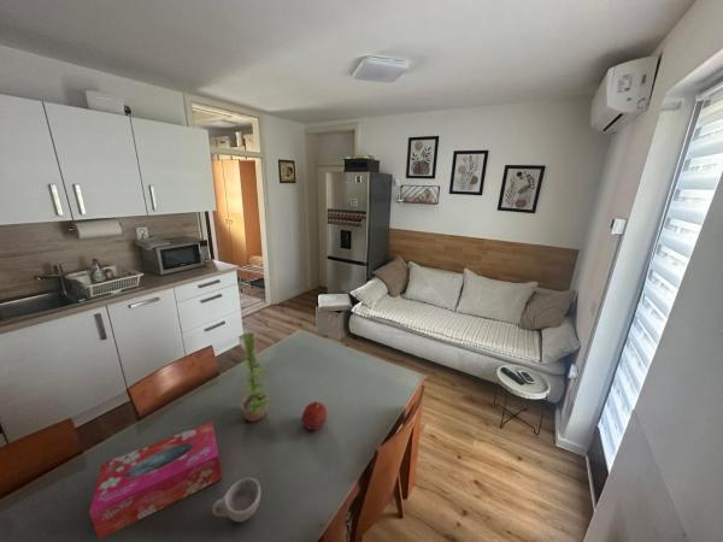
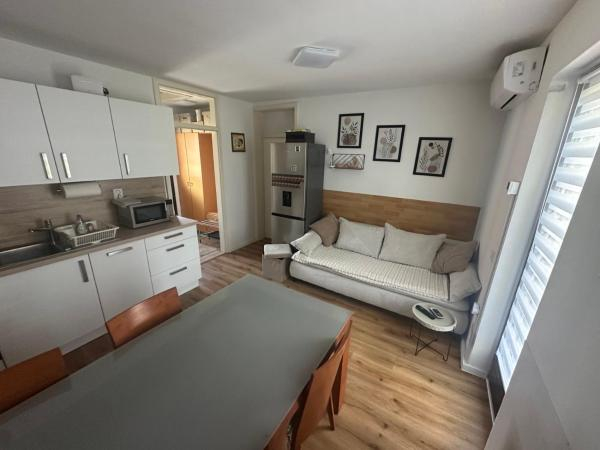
- tissue box [88,420,223,541]
- fruit [300,401,328,431]
- cup [211,477,261,523]
- plant [239,331,271,423]
